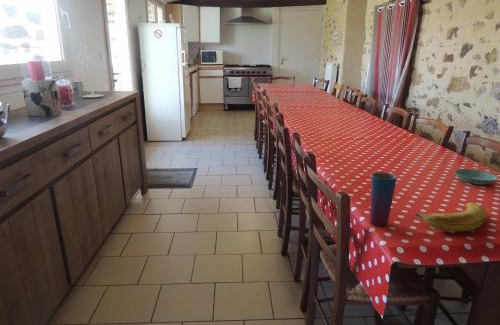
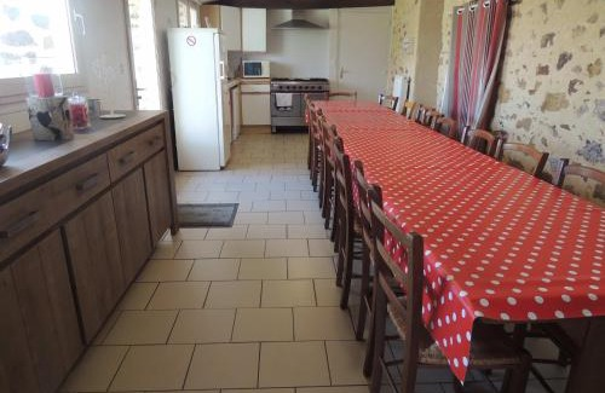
- banana [414,202,488,232]
- saucer [454,168,499,186]
- cup [369,171,398,227]
